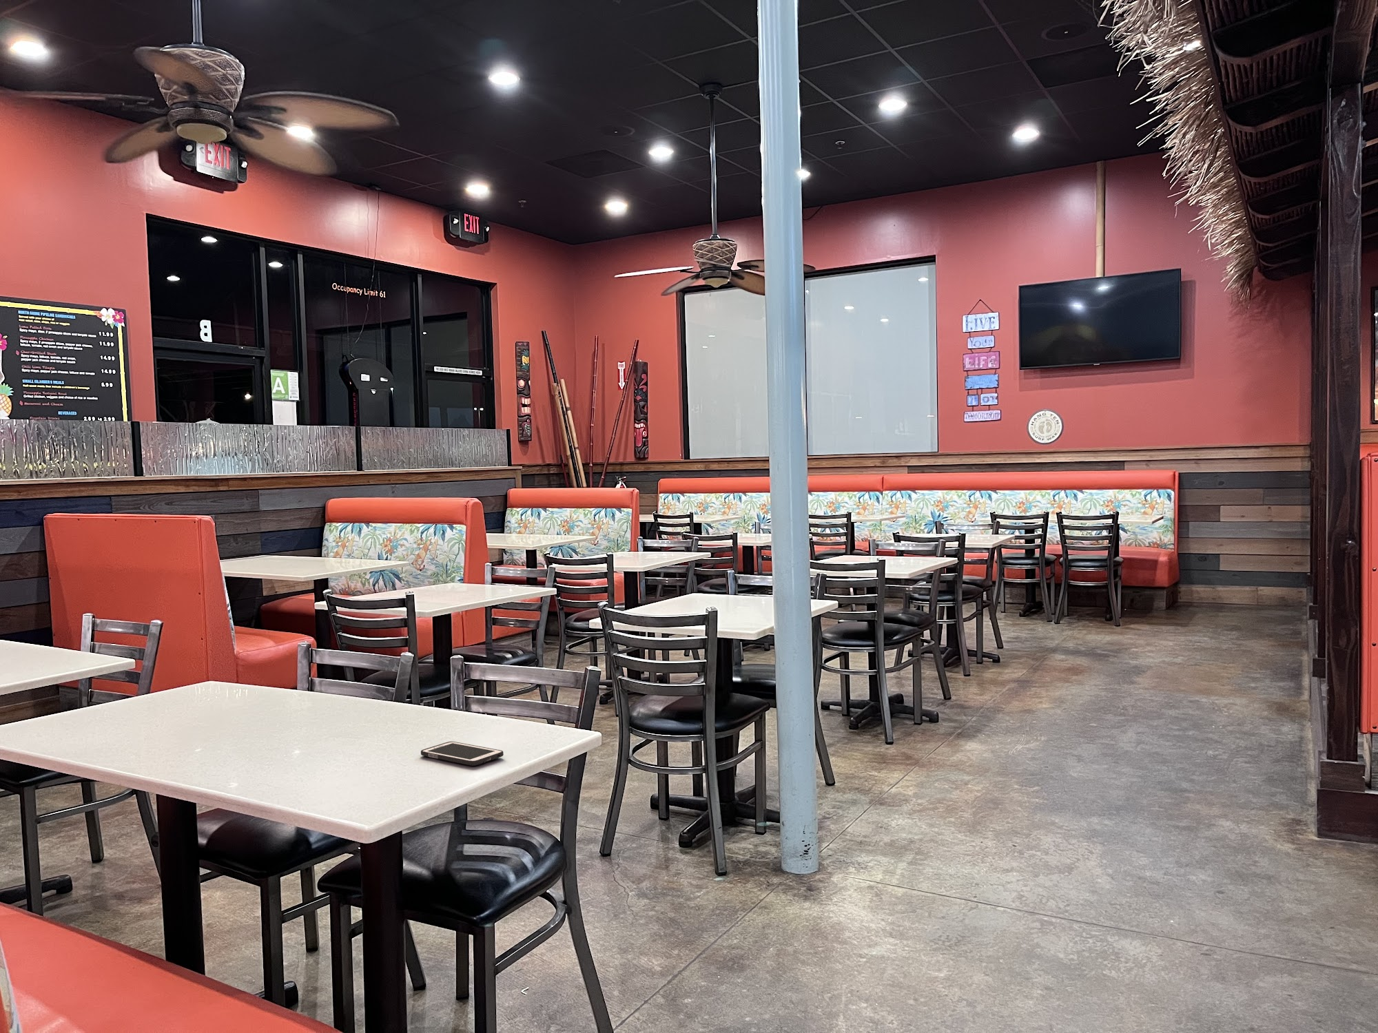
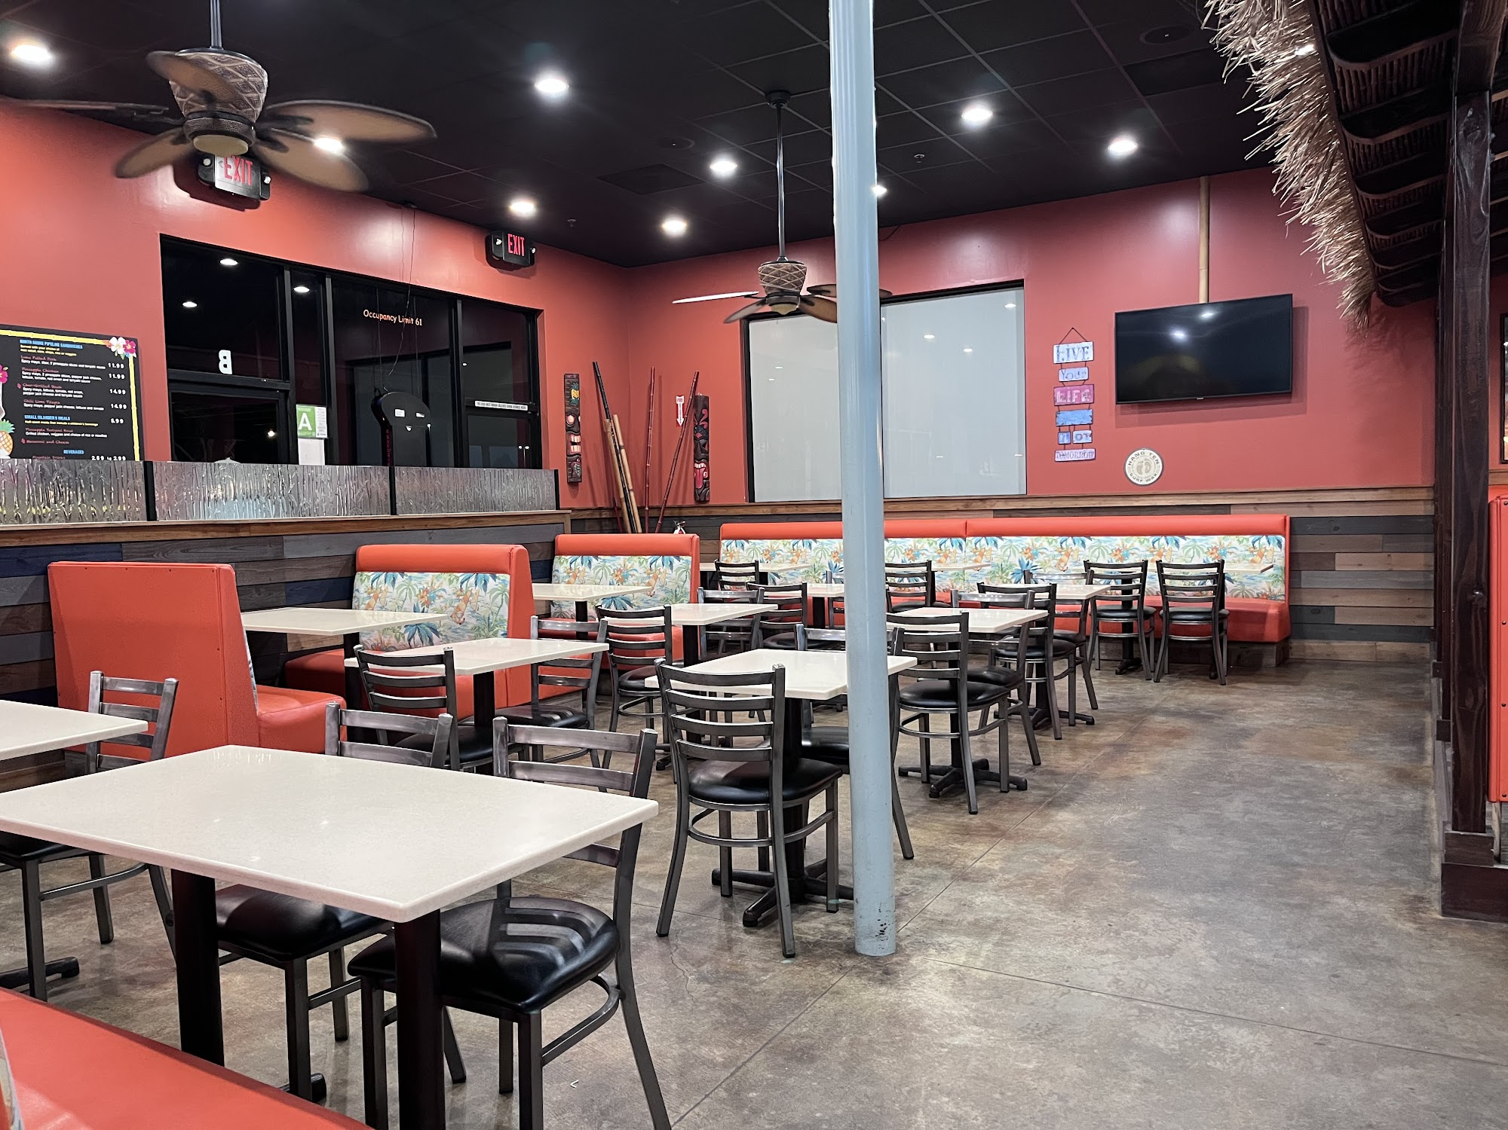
- cell phone [420,741,505,766]
